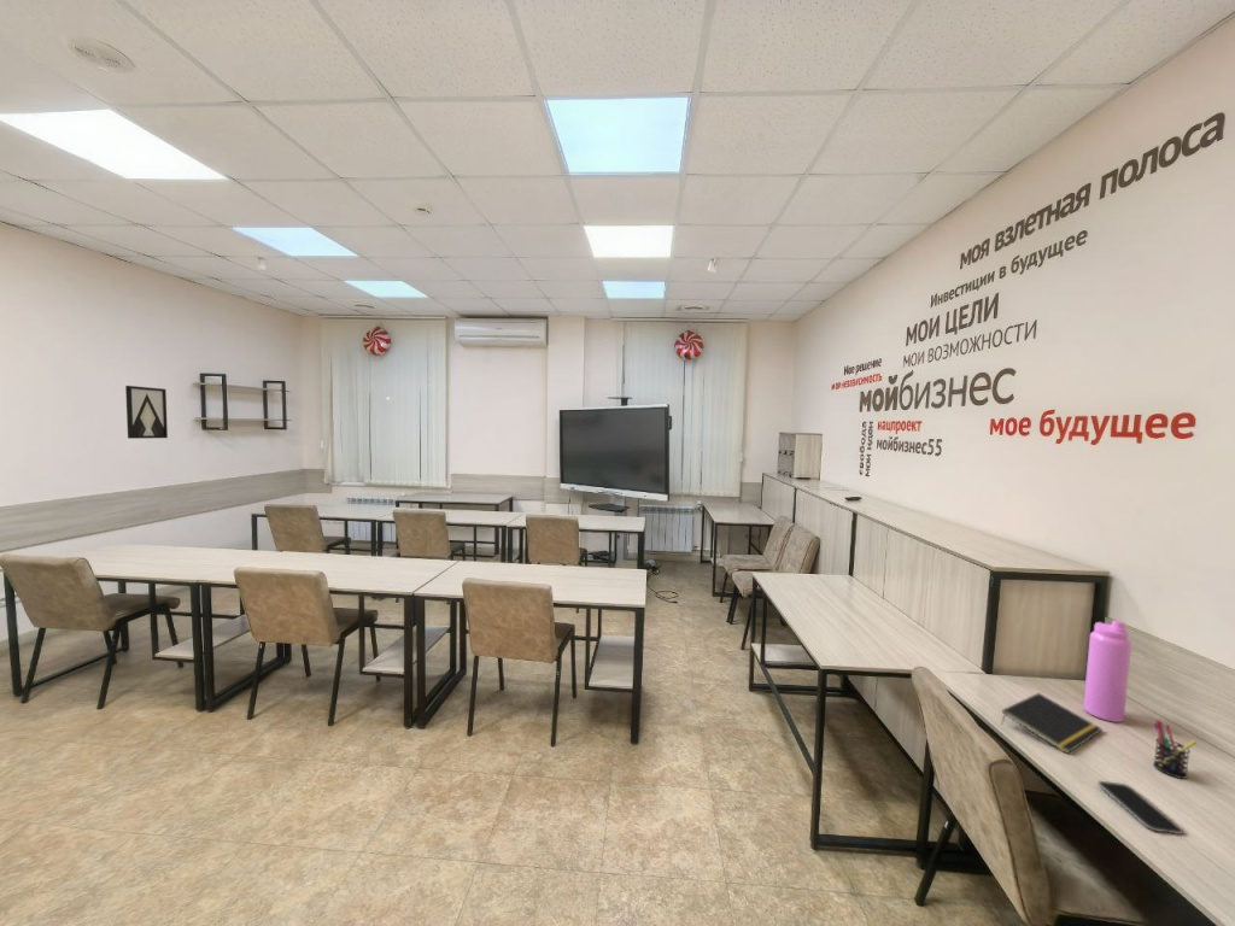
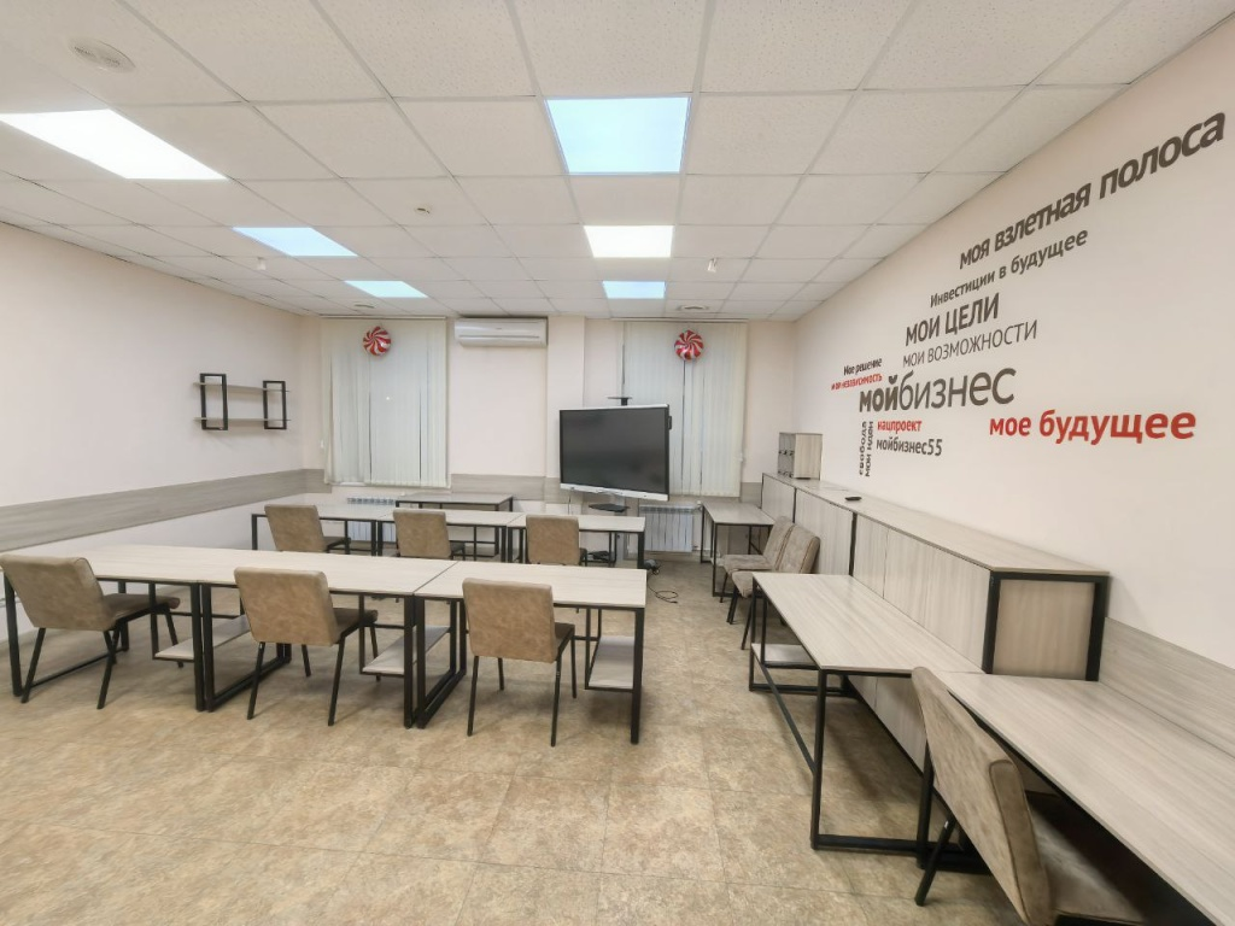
- smartphone [1096,780,1184,836]
- pen holder [1152,719,1199,780]
- notepad [1000,692,1104,755]
- wall art [124,385,169,440]
- water bottle [1082,619,1132,723]
